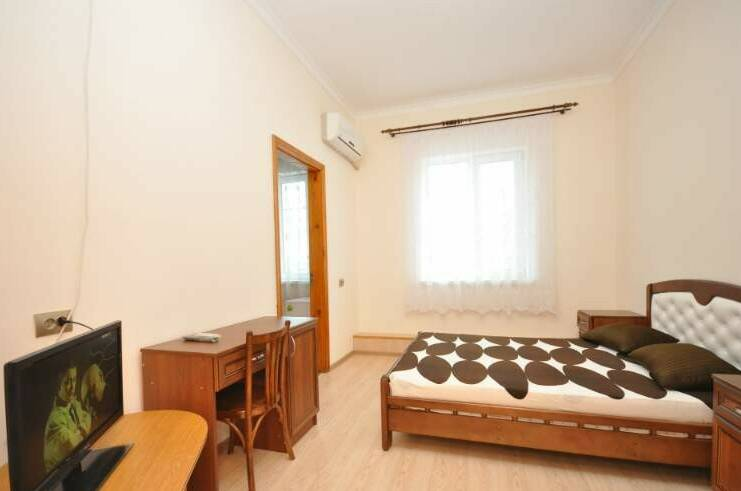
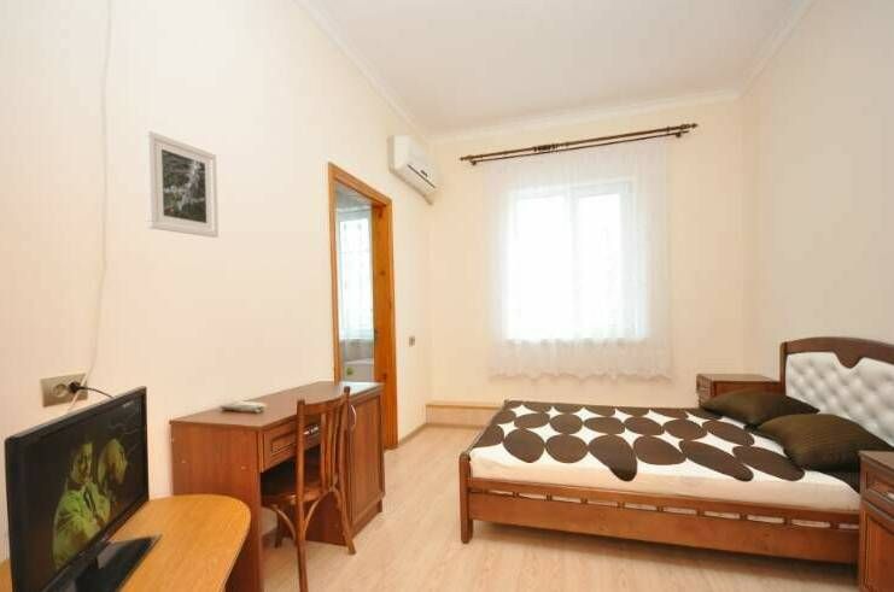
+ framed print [142,129,220,239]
